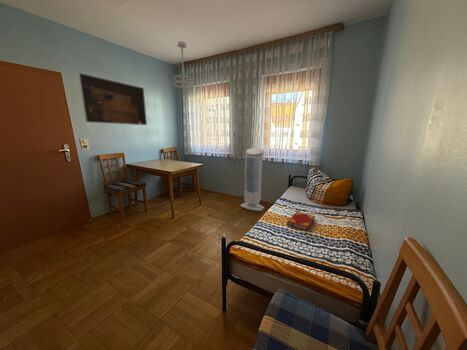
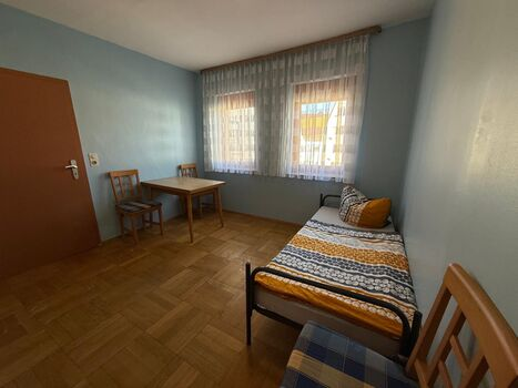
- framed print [77,72,148,126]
- ceiling light fixture [172,40,196,90]
- air purifier [240,147,265,212]
- hardback book [286,211,316,232]
